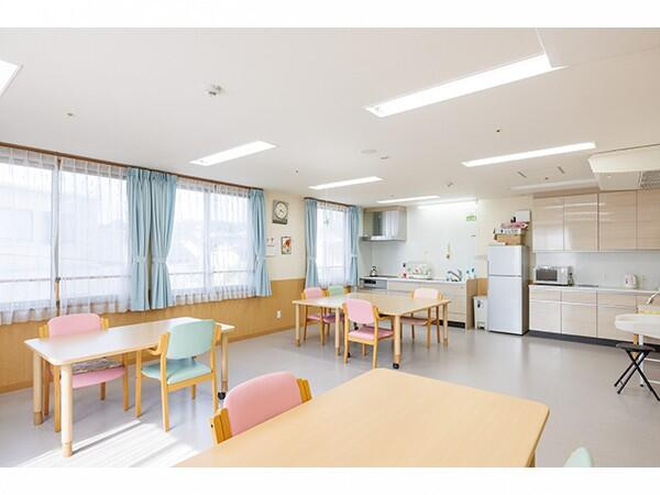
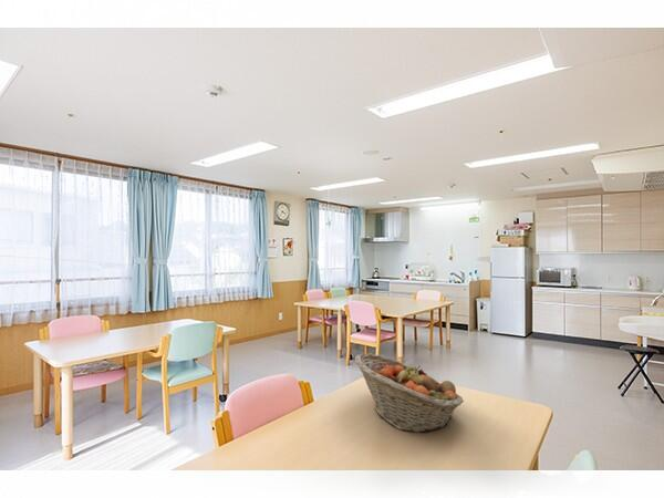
+ fruit basket [354,352,465,434]
